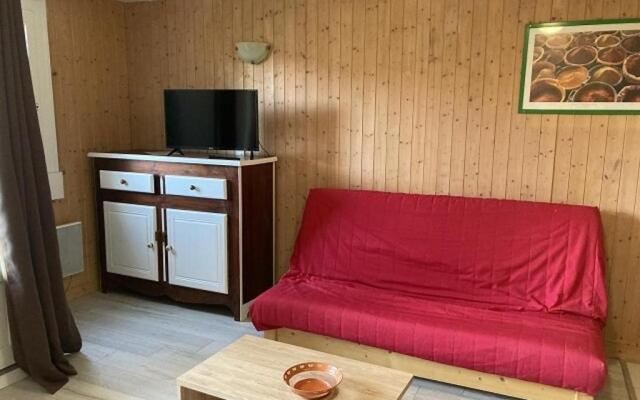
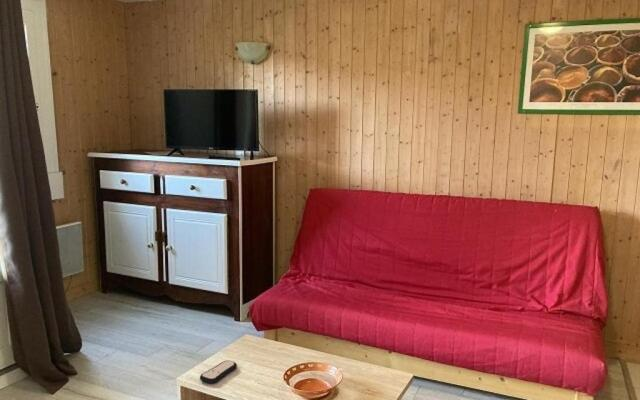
+ remote control [199,360,238,385]
